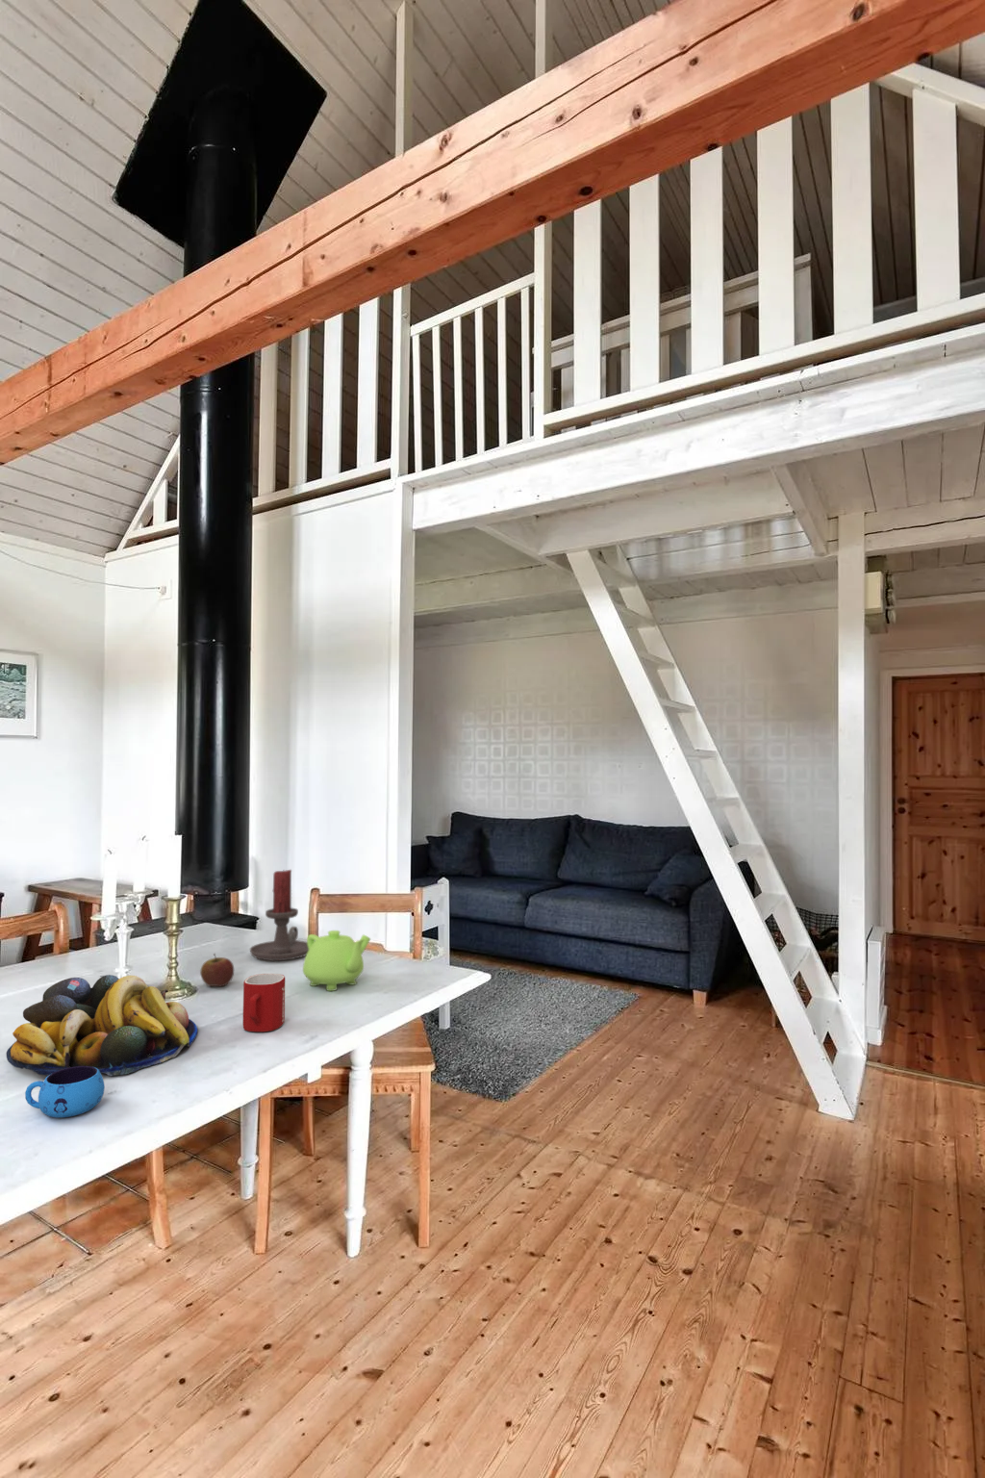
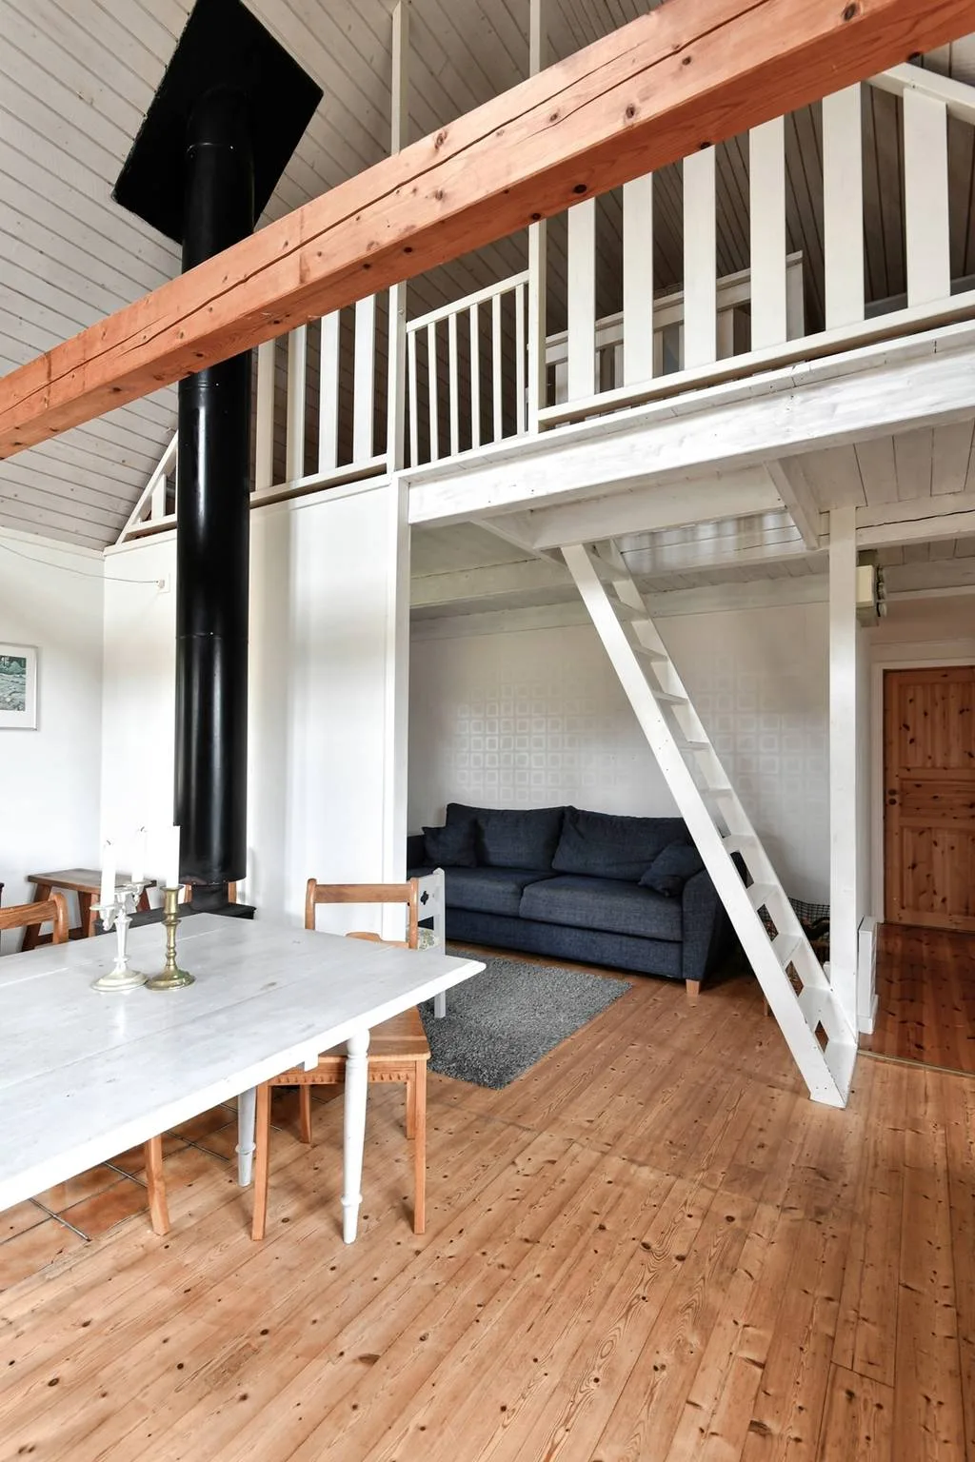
- mug [243,973,286,1033]
- candle holder [250,869,309,961]
- teapot [302,929,372,992]
- mug [24,1067,106,1118]
- fruit bowl [5,974,198,1077]
- apple [199,952,235,988]
